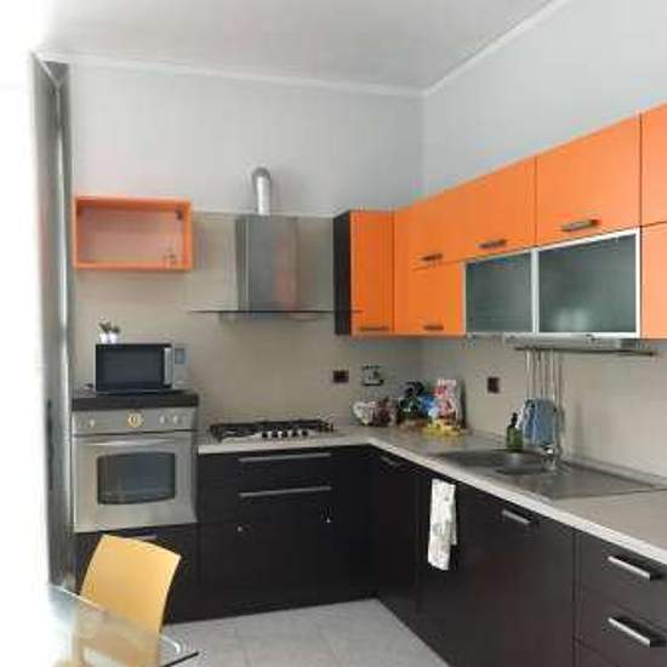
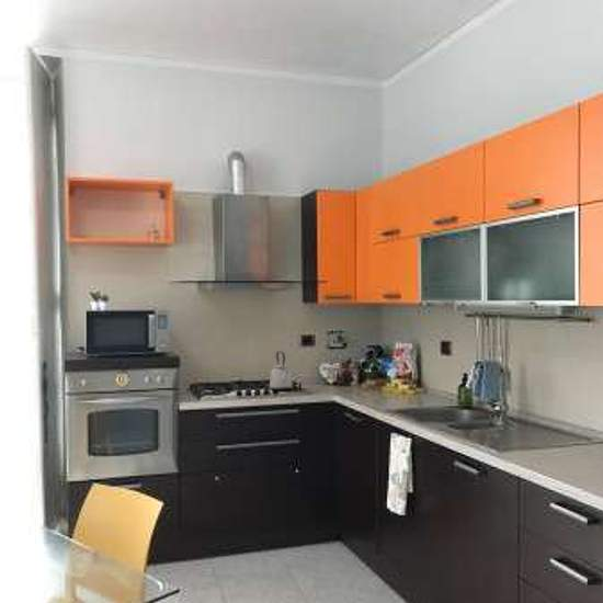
+ kettle [269,350,293,391]
